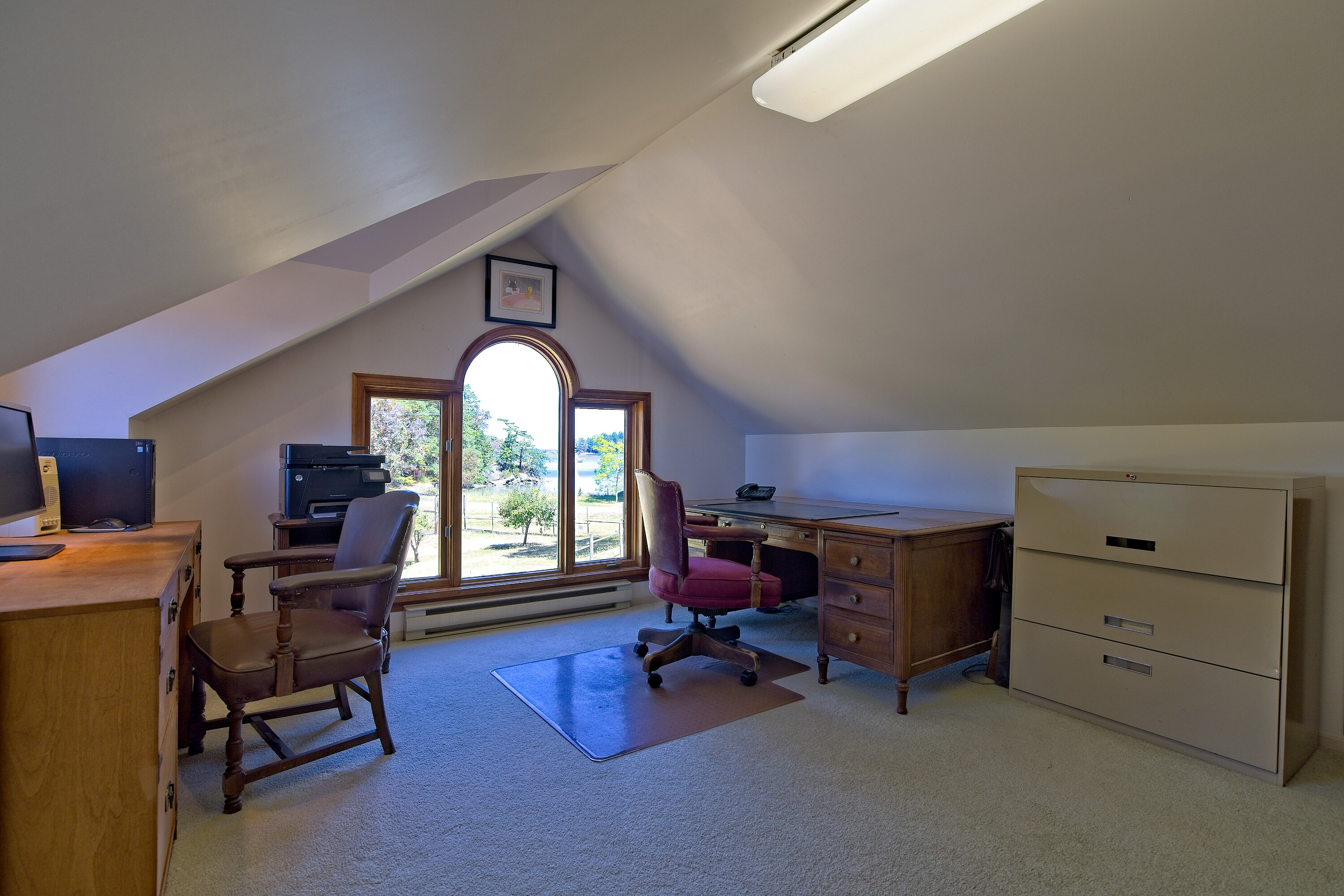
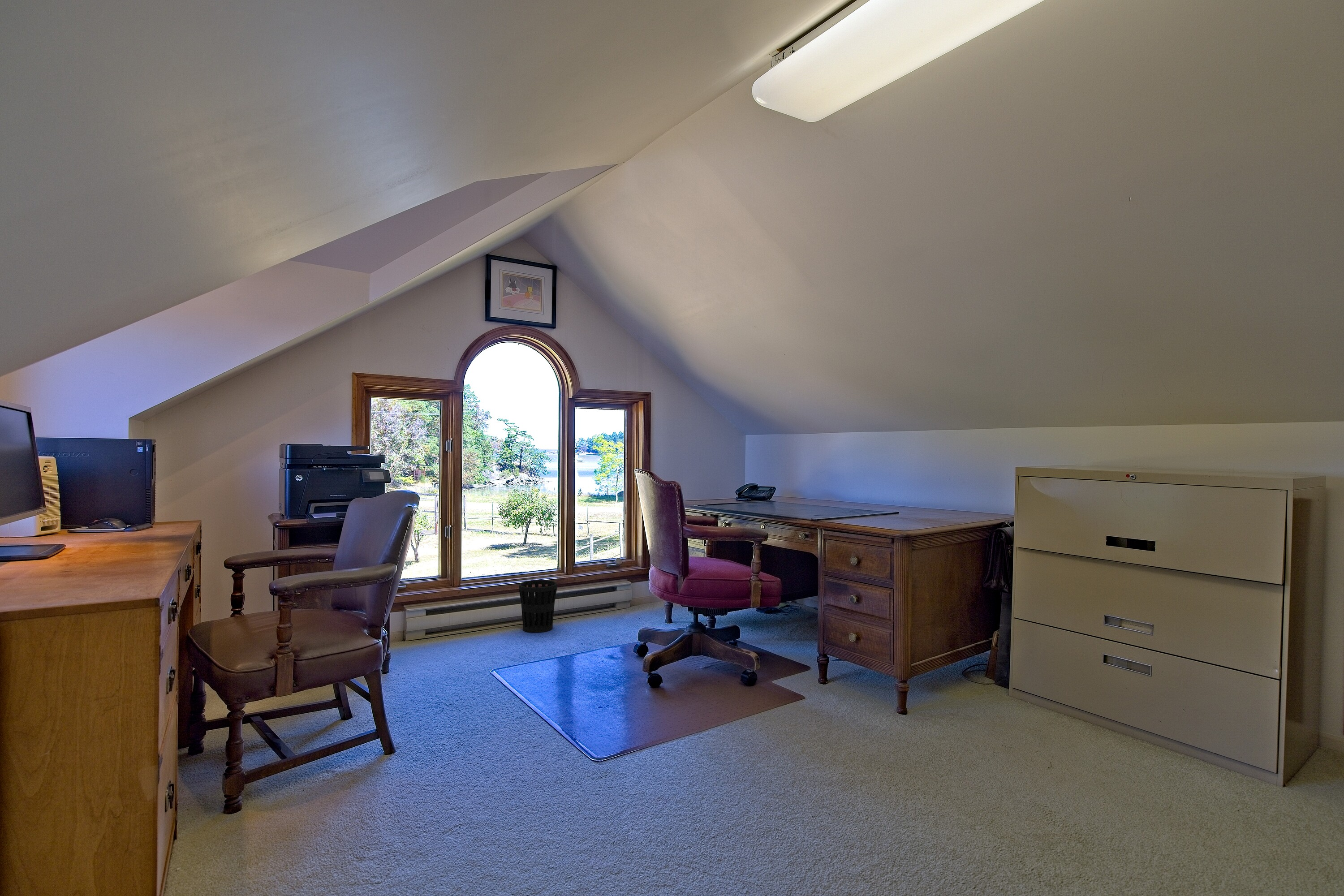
+ wastebasket [518,579,558,633]
